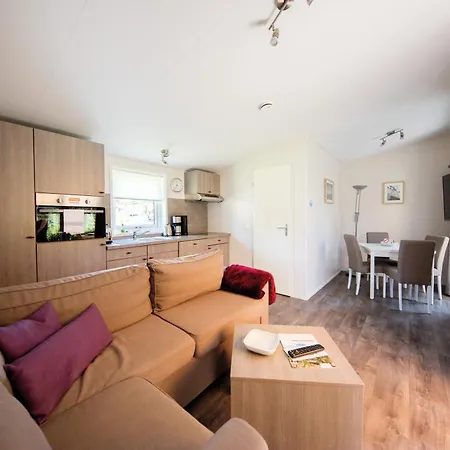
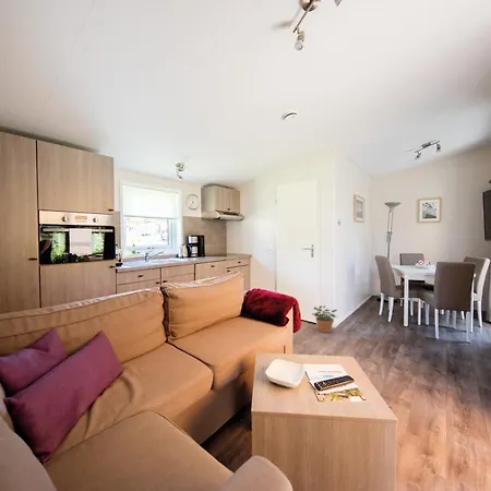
+ potted plant [311,304,338,334]
